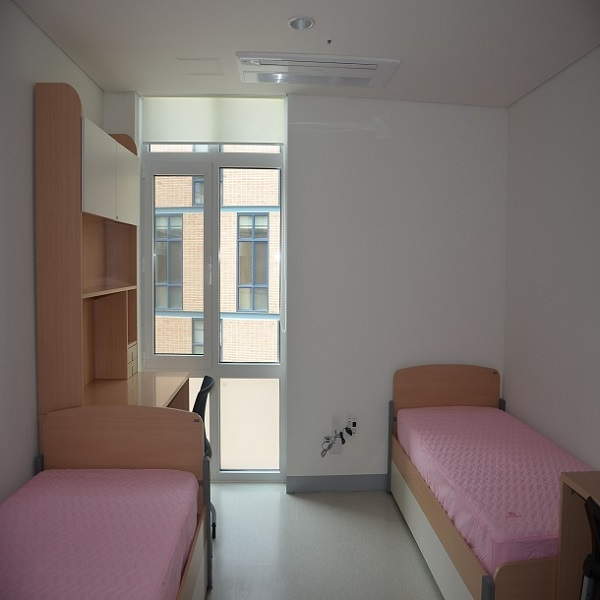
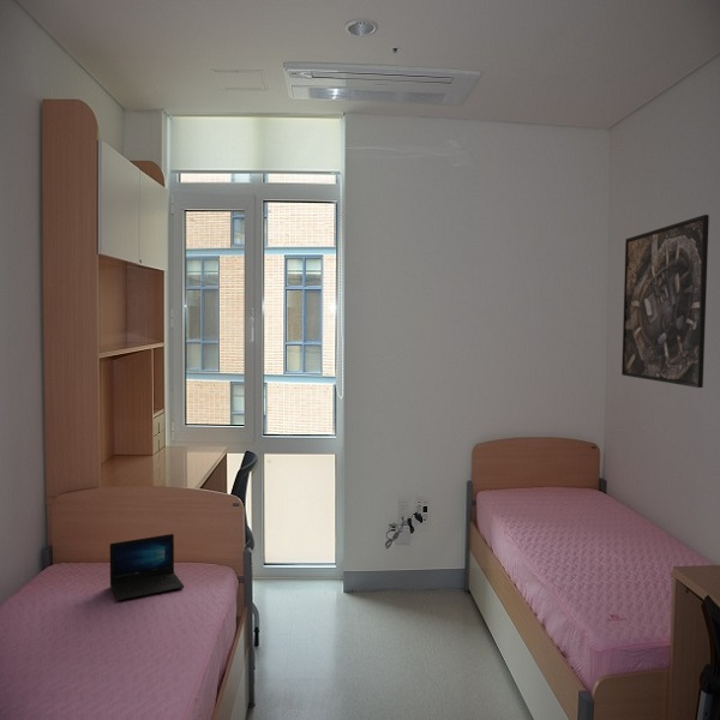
+ laptop [109,533,185,602]
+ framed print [620,214,710,389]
